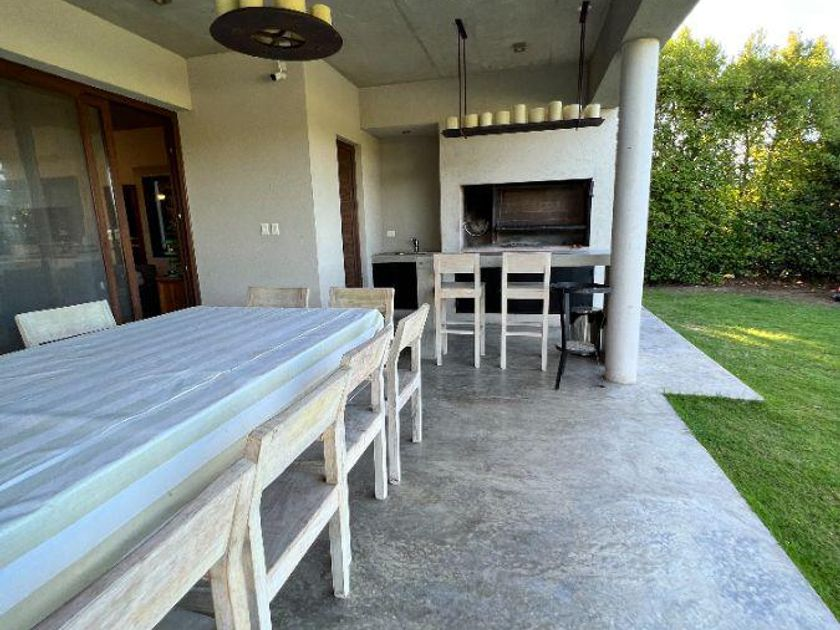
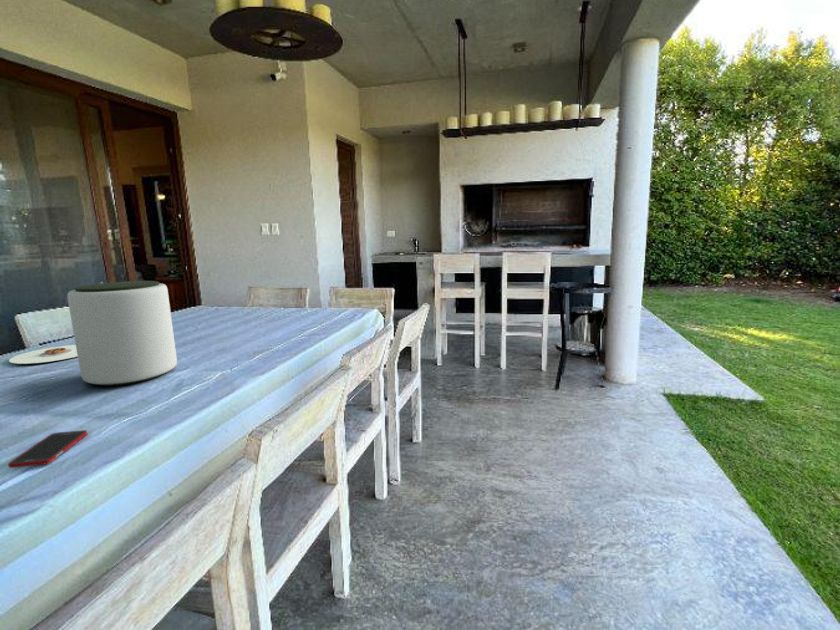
+ plate [8,344,78,365]
+ plant pot [66,280,178,387]
+ cell phone [7,429,88,469]
